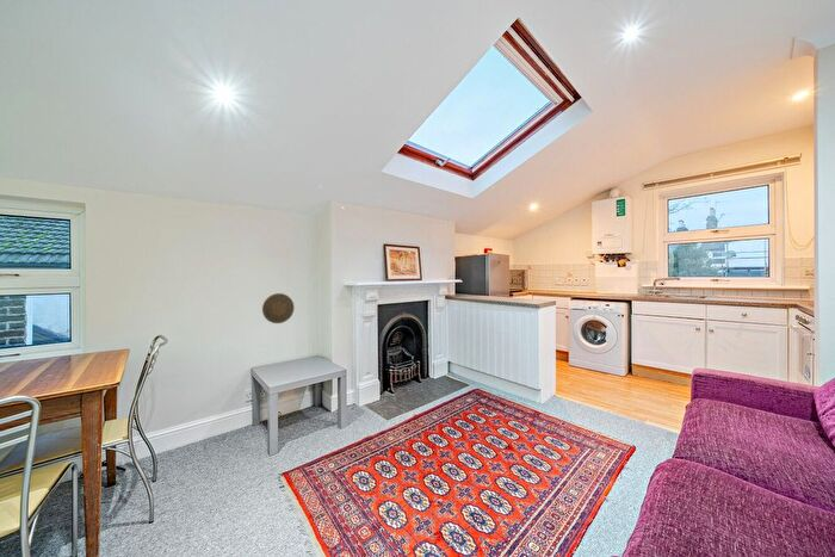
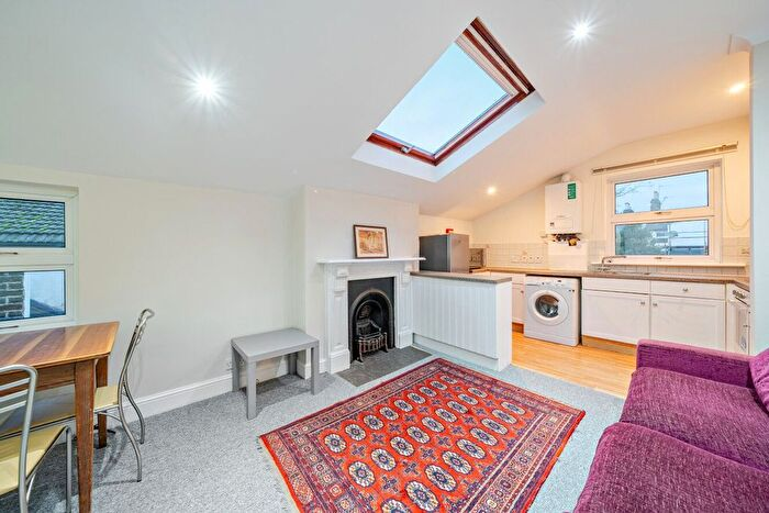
- decorative plate [261,292,296,324]
